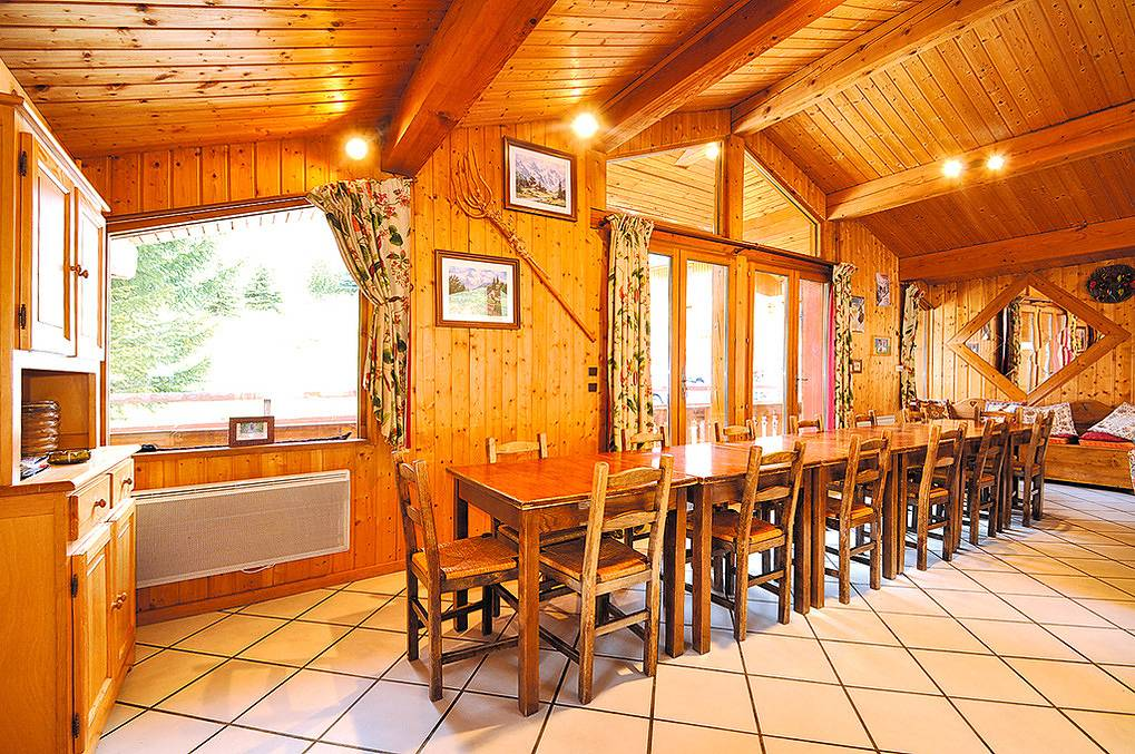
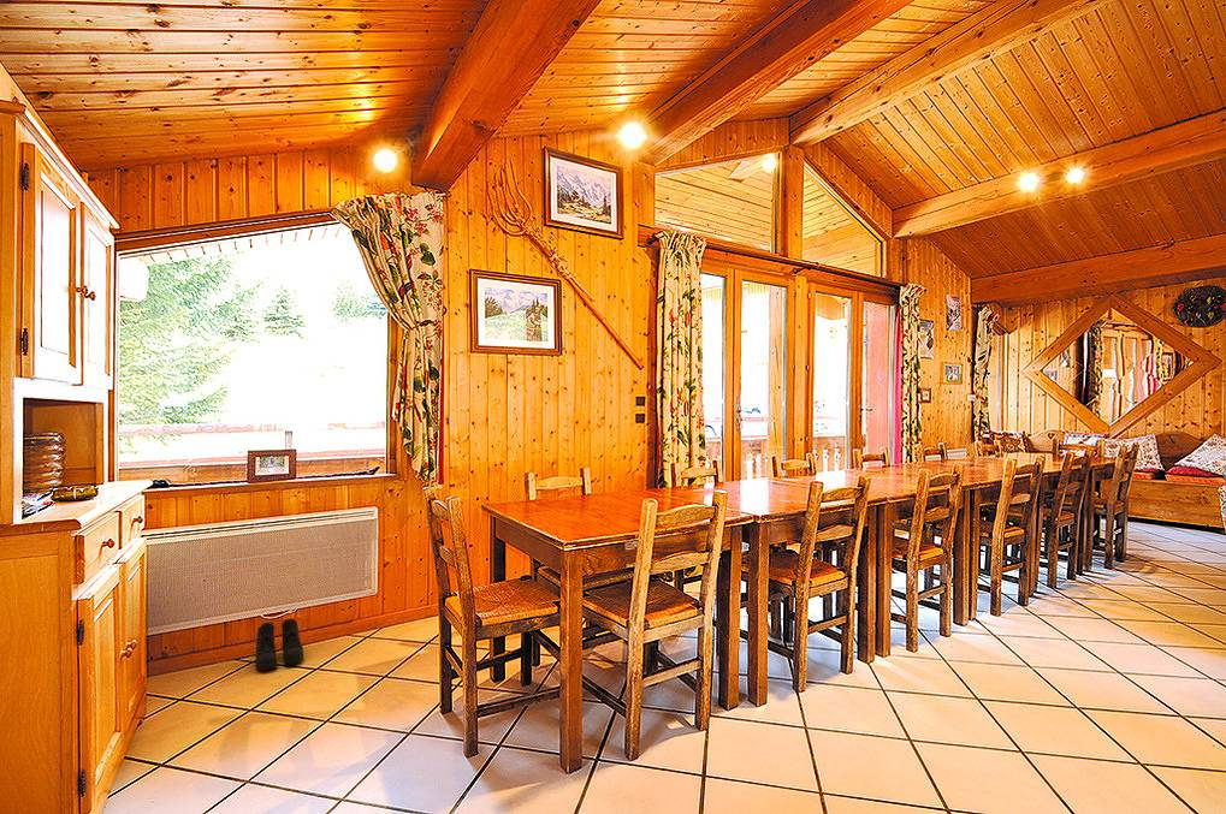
+ boots [255,617,304,671]
